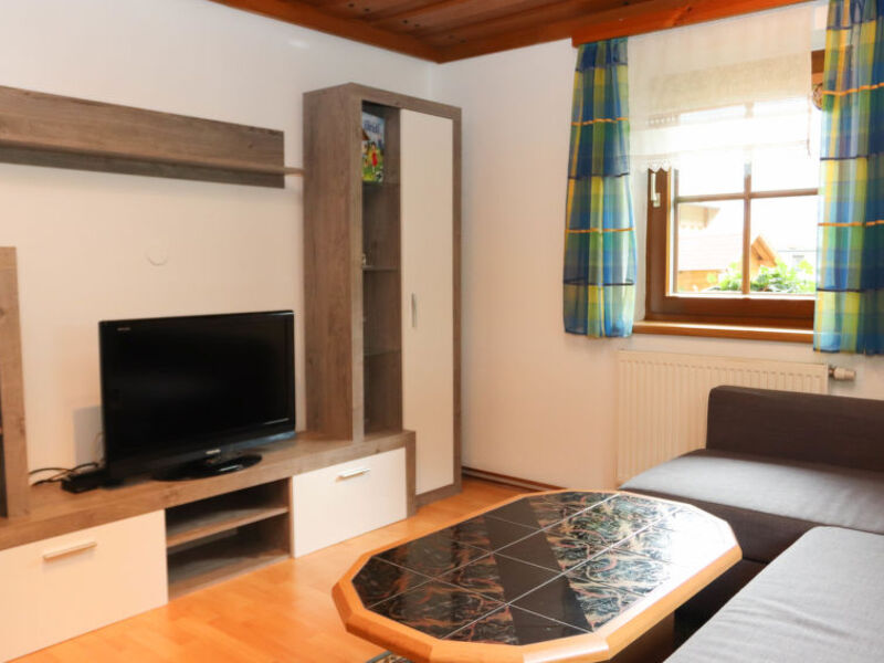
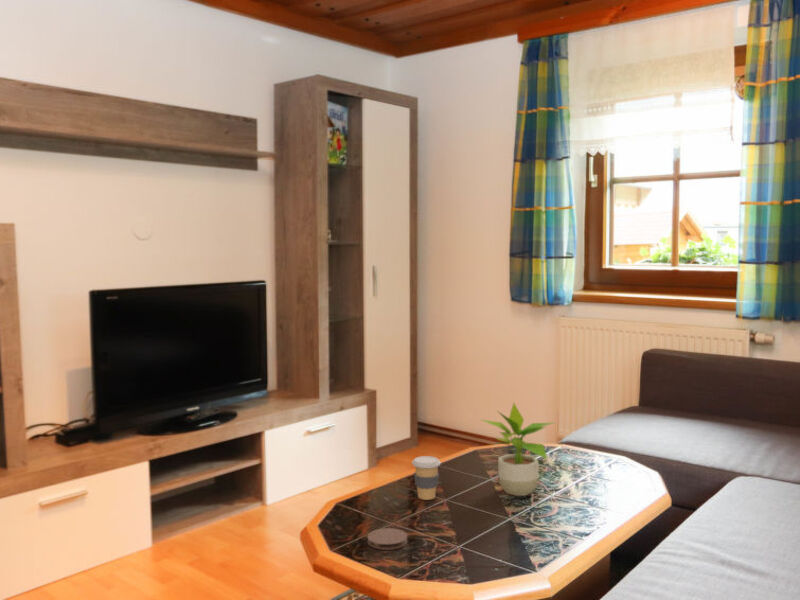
+ coffee cup [411,455,442,501]
+ potted plant [478,401,554,497]
+ coaster [366,527,408,551]
